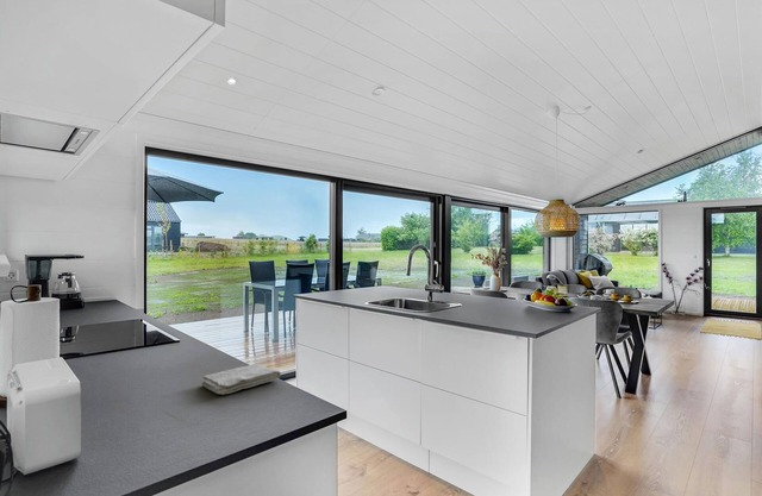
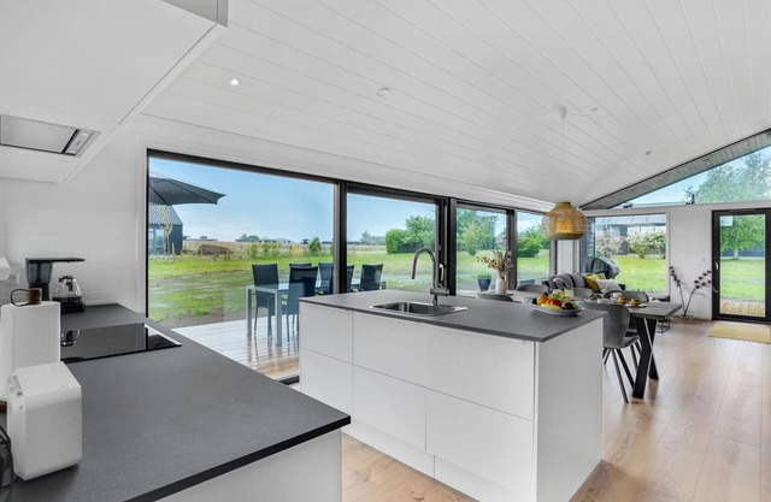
- washcloth [200,363,282,396]
